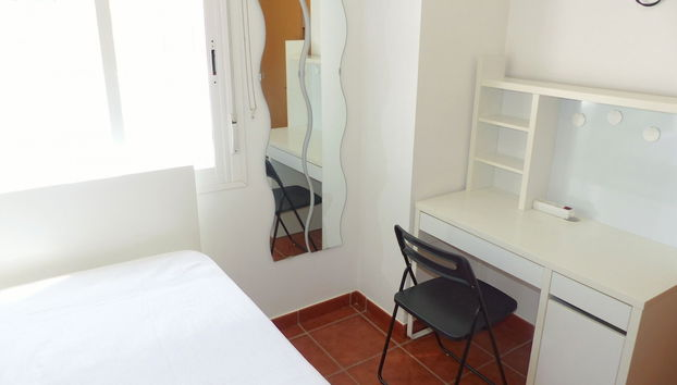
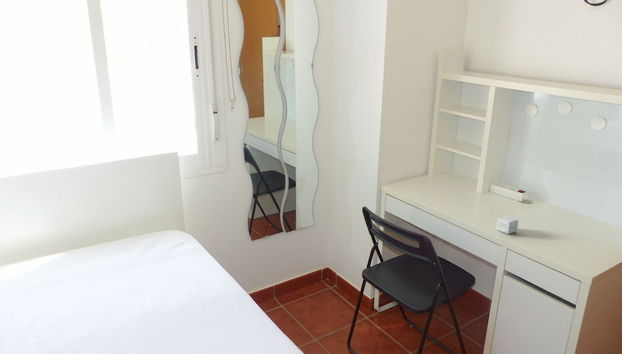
+ small box [496,215,519,235]
